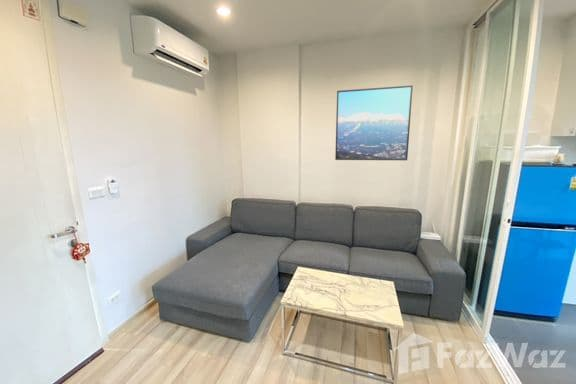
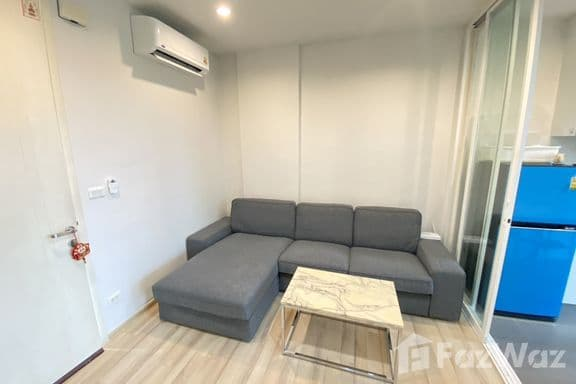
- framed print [334,84,414,161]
